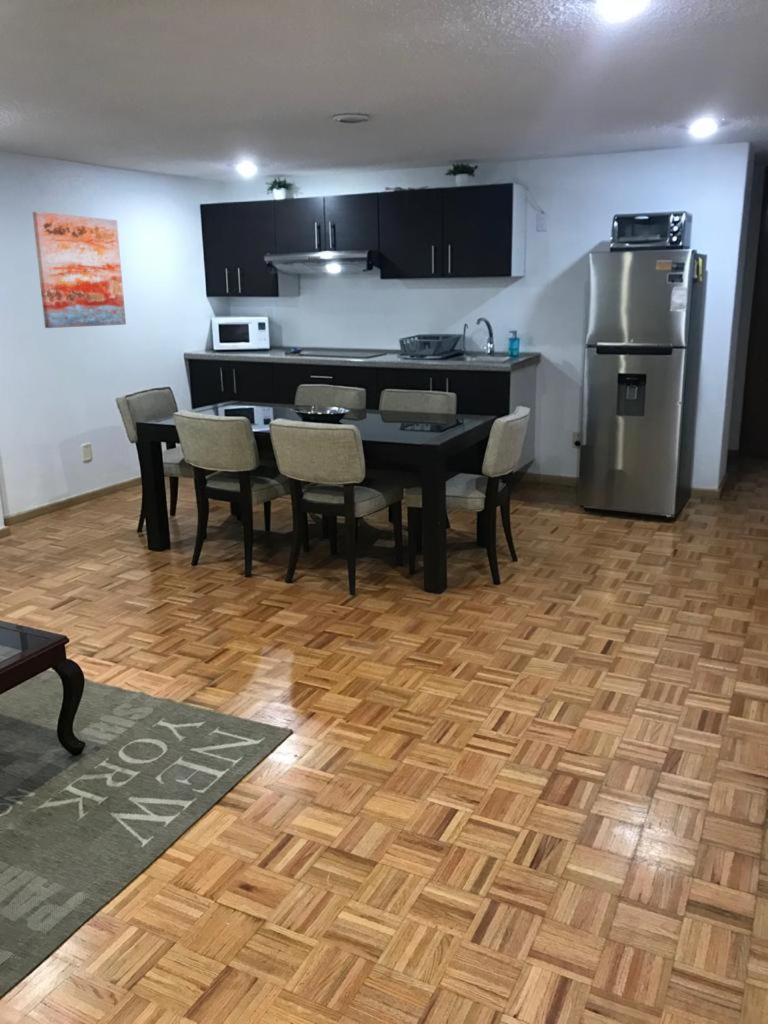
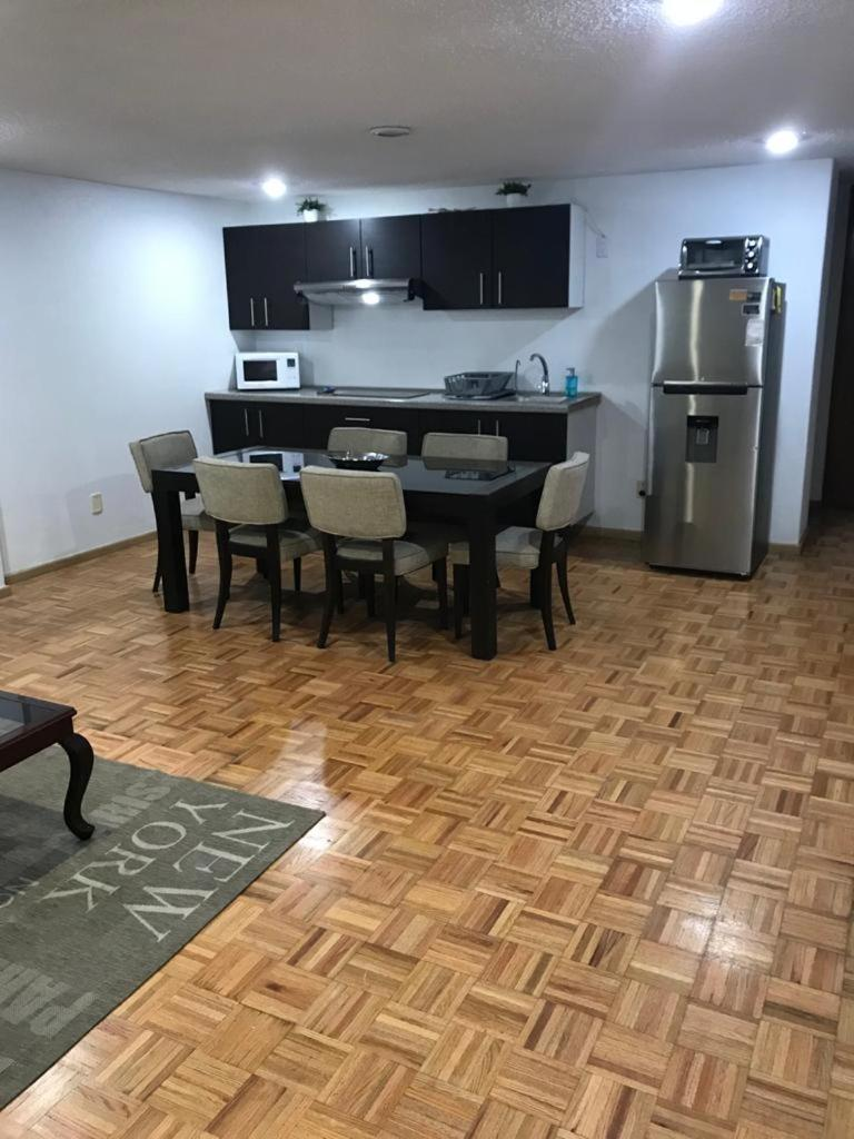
- wall art [32,211,127,329]
